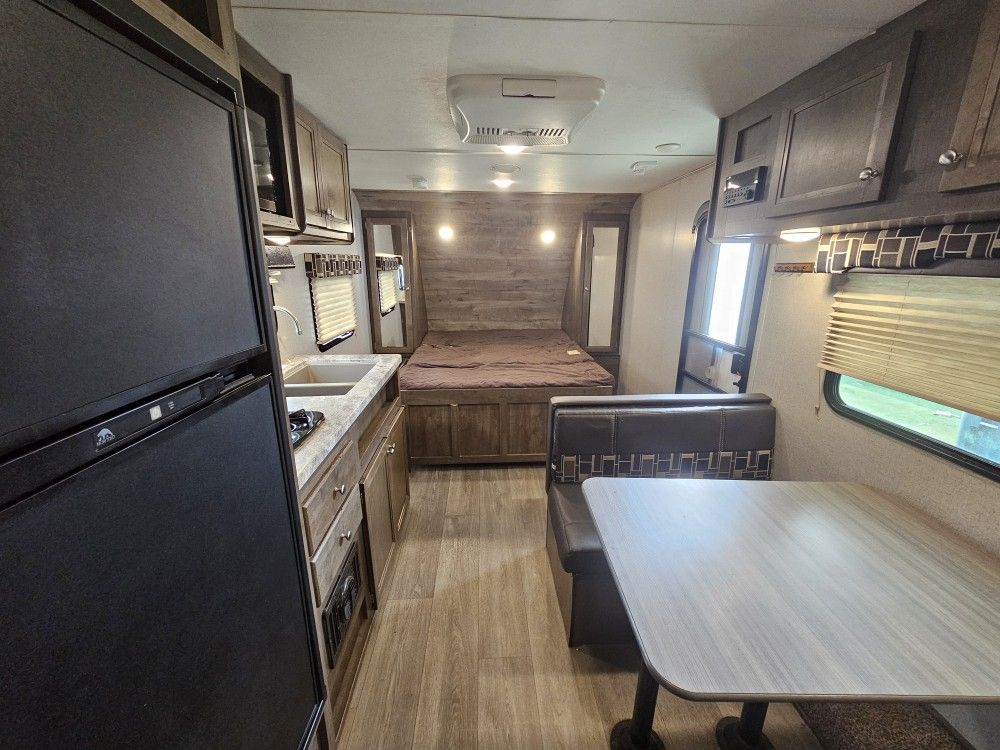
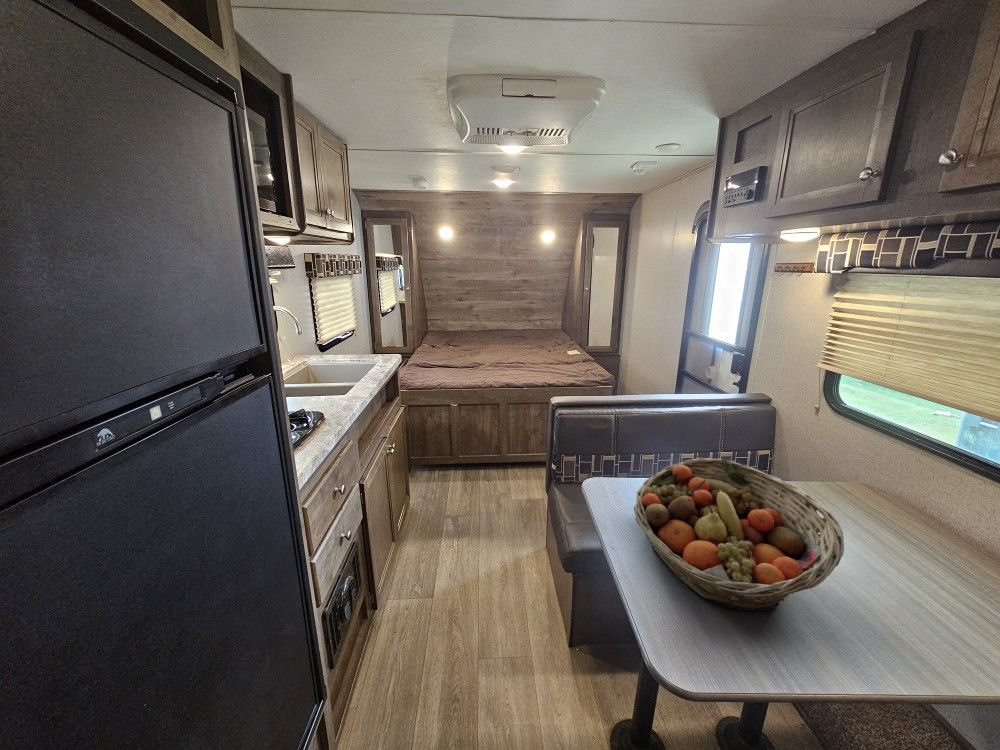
+ fruit basket [633,457,845,613]
